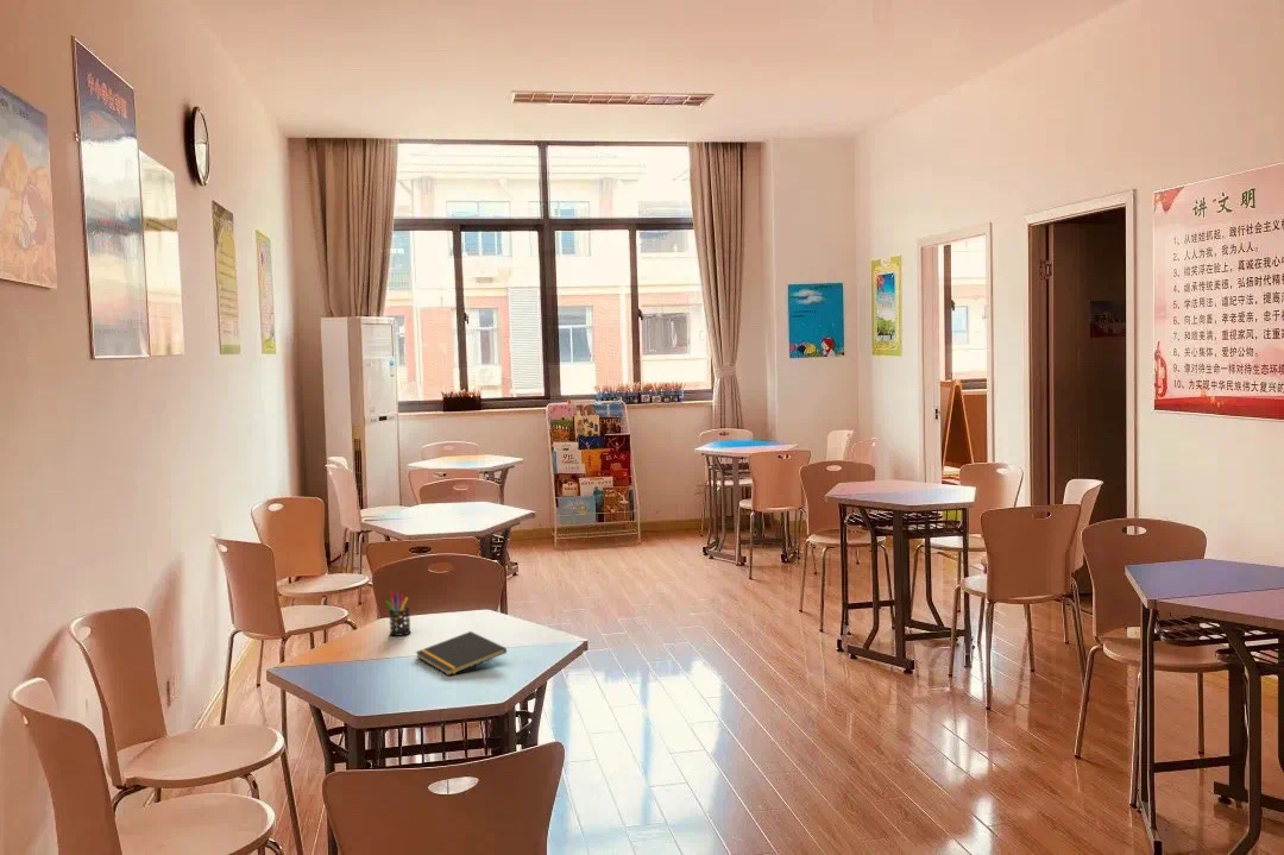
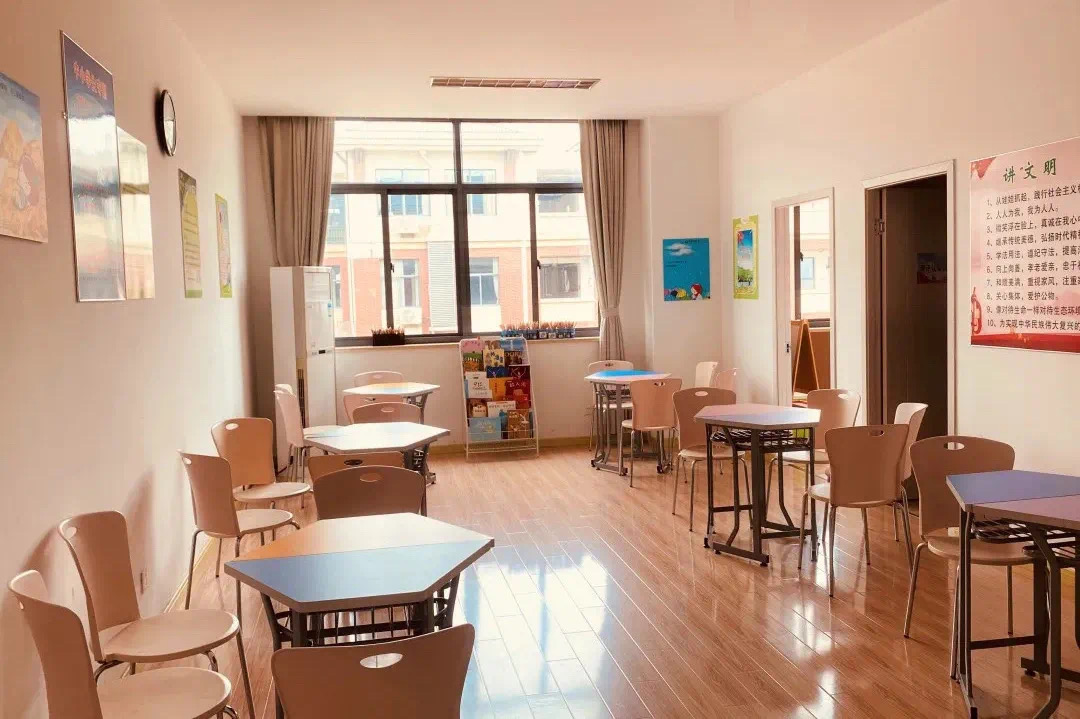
- pen holder [385,590,411,637]
- notepad [415,630,508,677]
